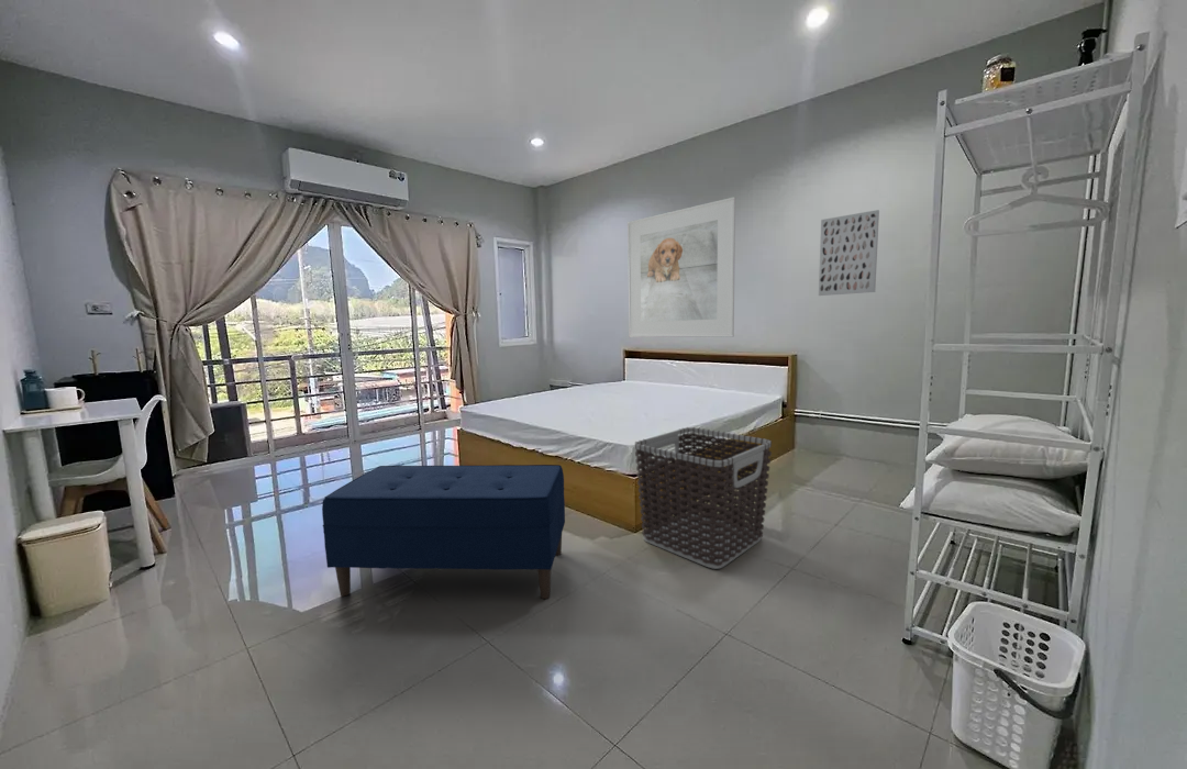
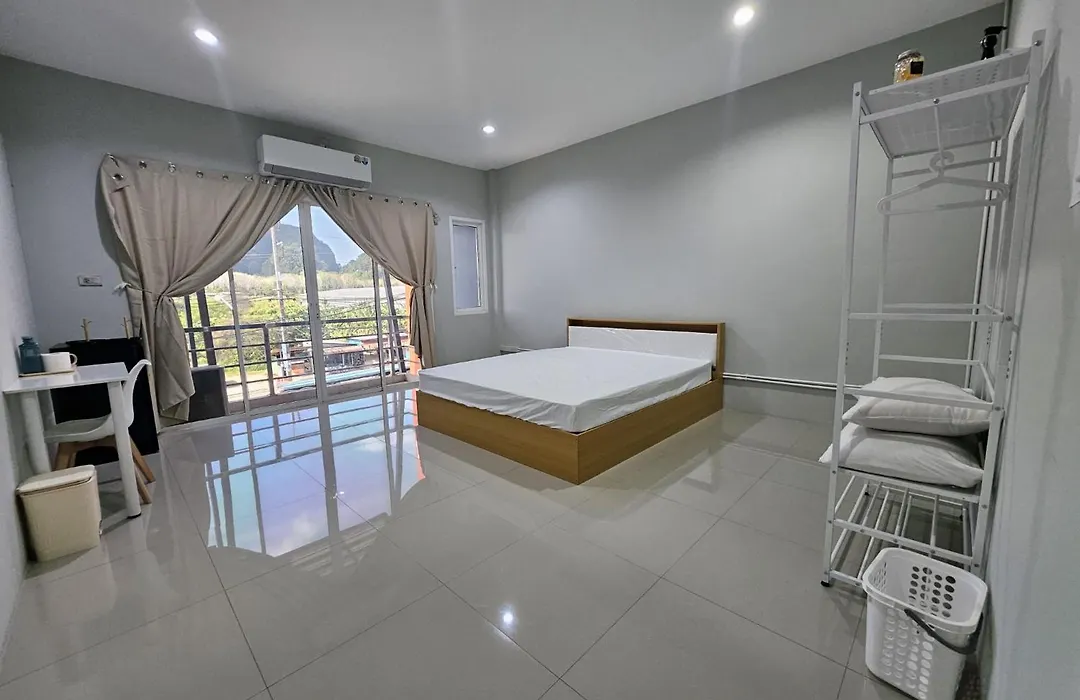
- clothes hamper [634,426,773,570]
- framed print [626,196,736,338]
- bench [321,464,566,600]
- wall art [818,209,880,297]
